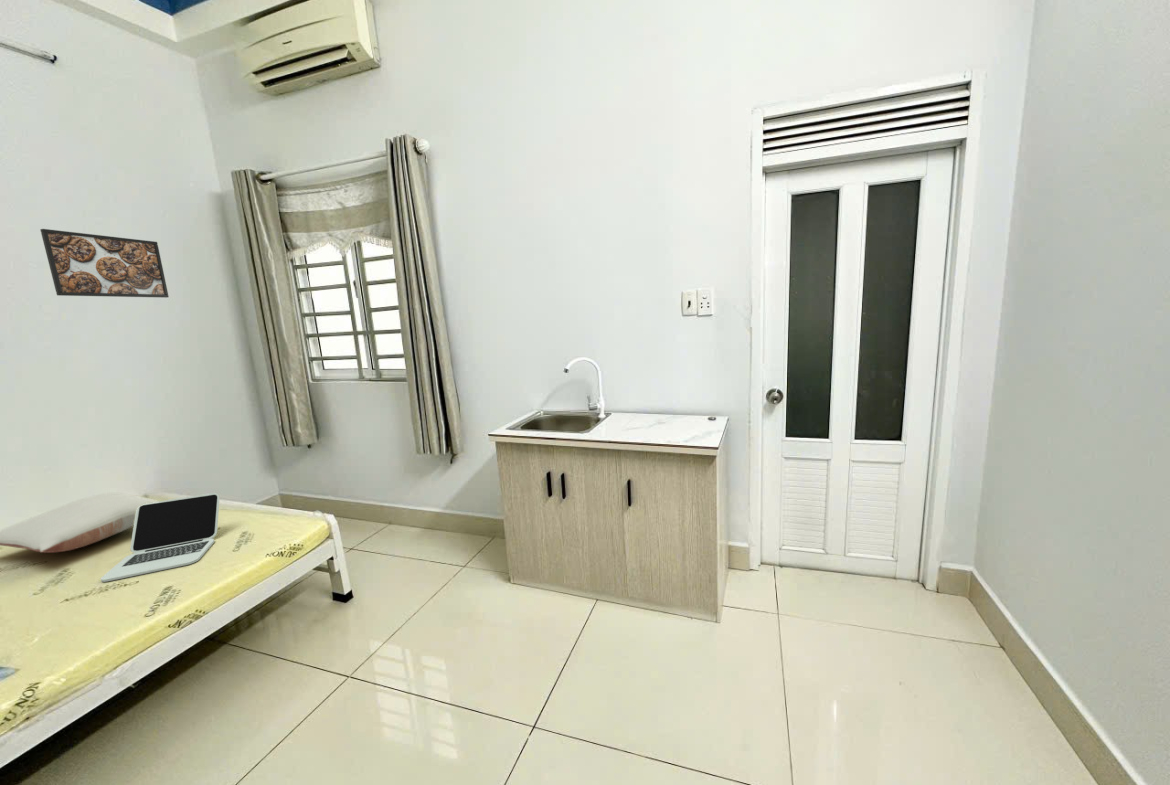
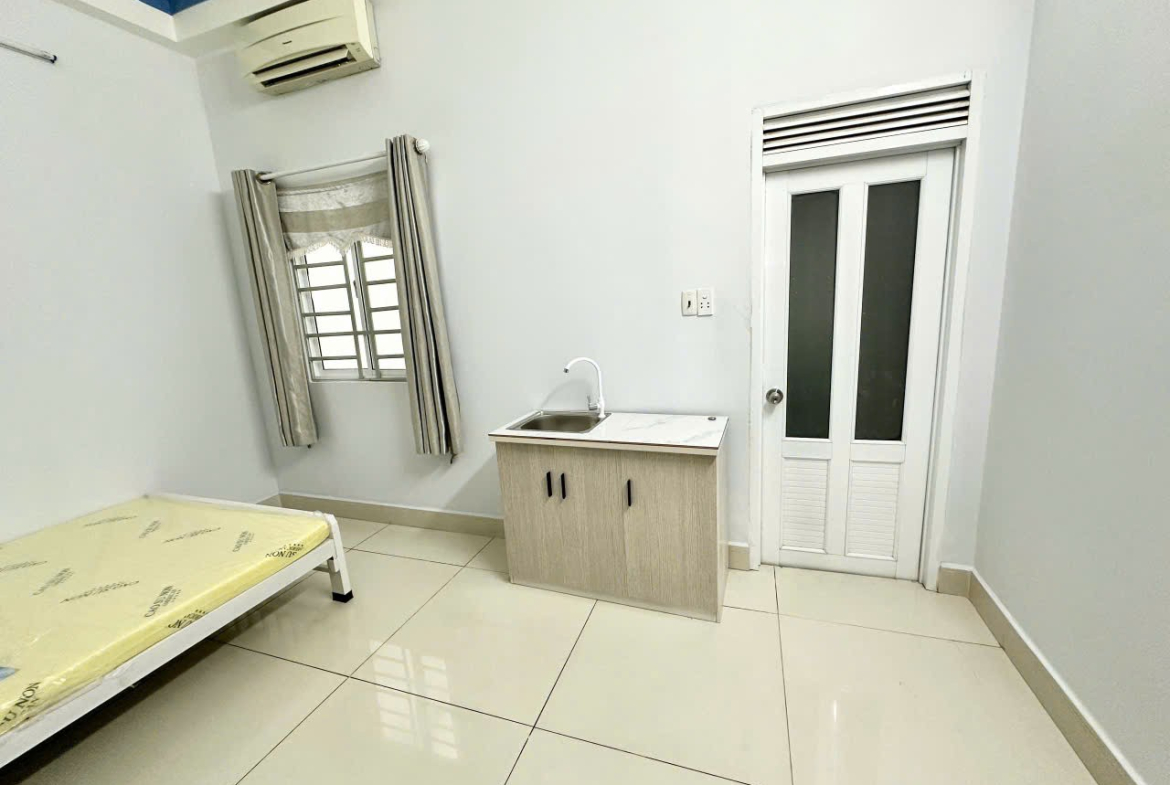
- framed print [39,228,170,299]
- pillow [0,492,160,554]
- laptop [100,492,220,583]
